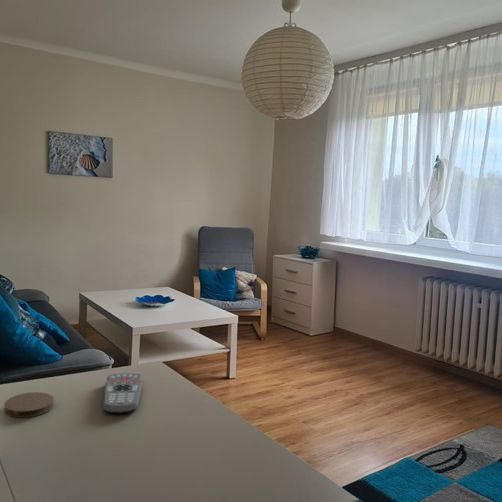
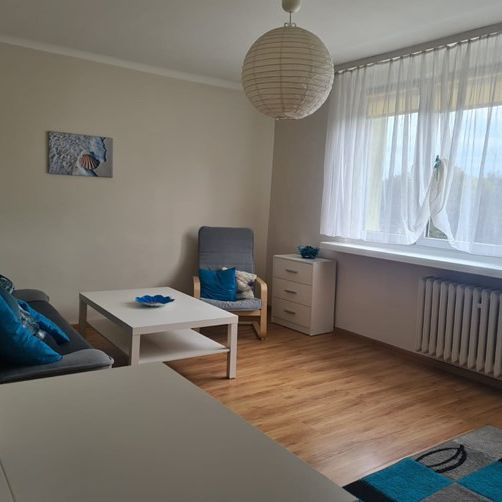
- coaster [3,391,55,418]
- remote control [102,372,143,415]
